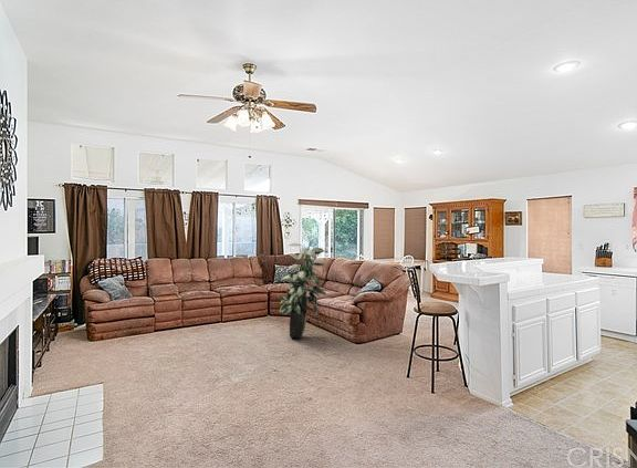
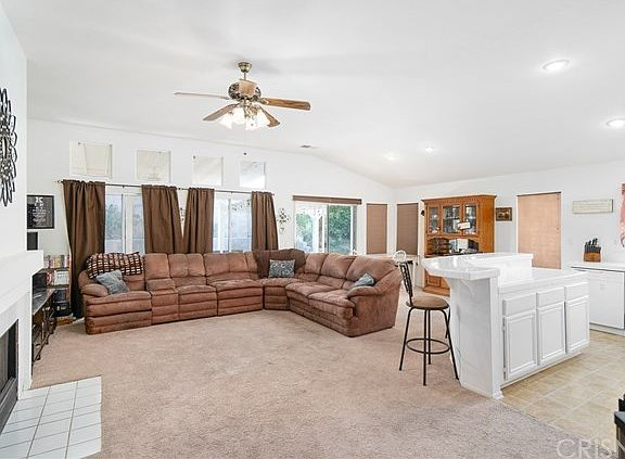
- indoor plant [278,242,327,340]
